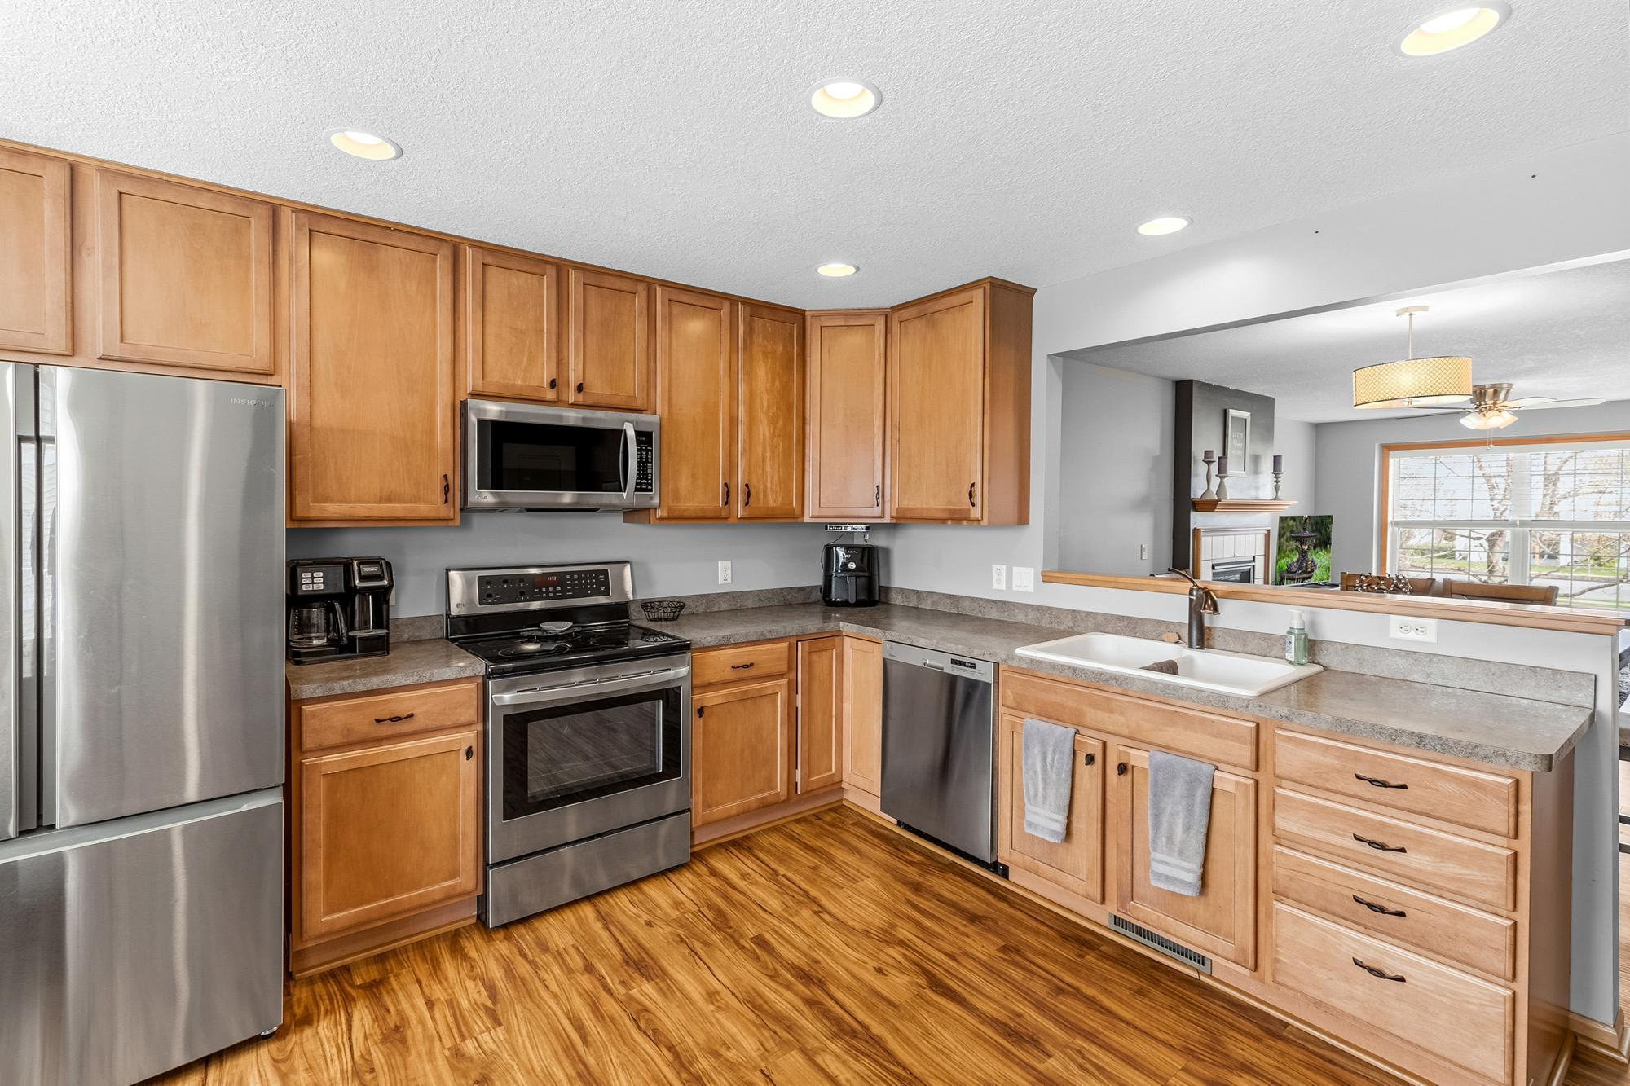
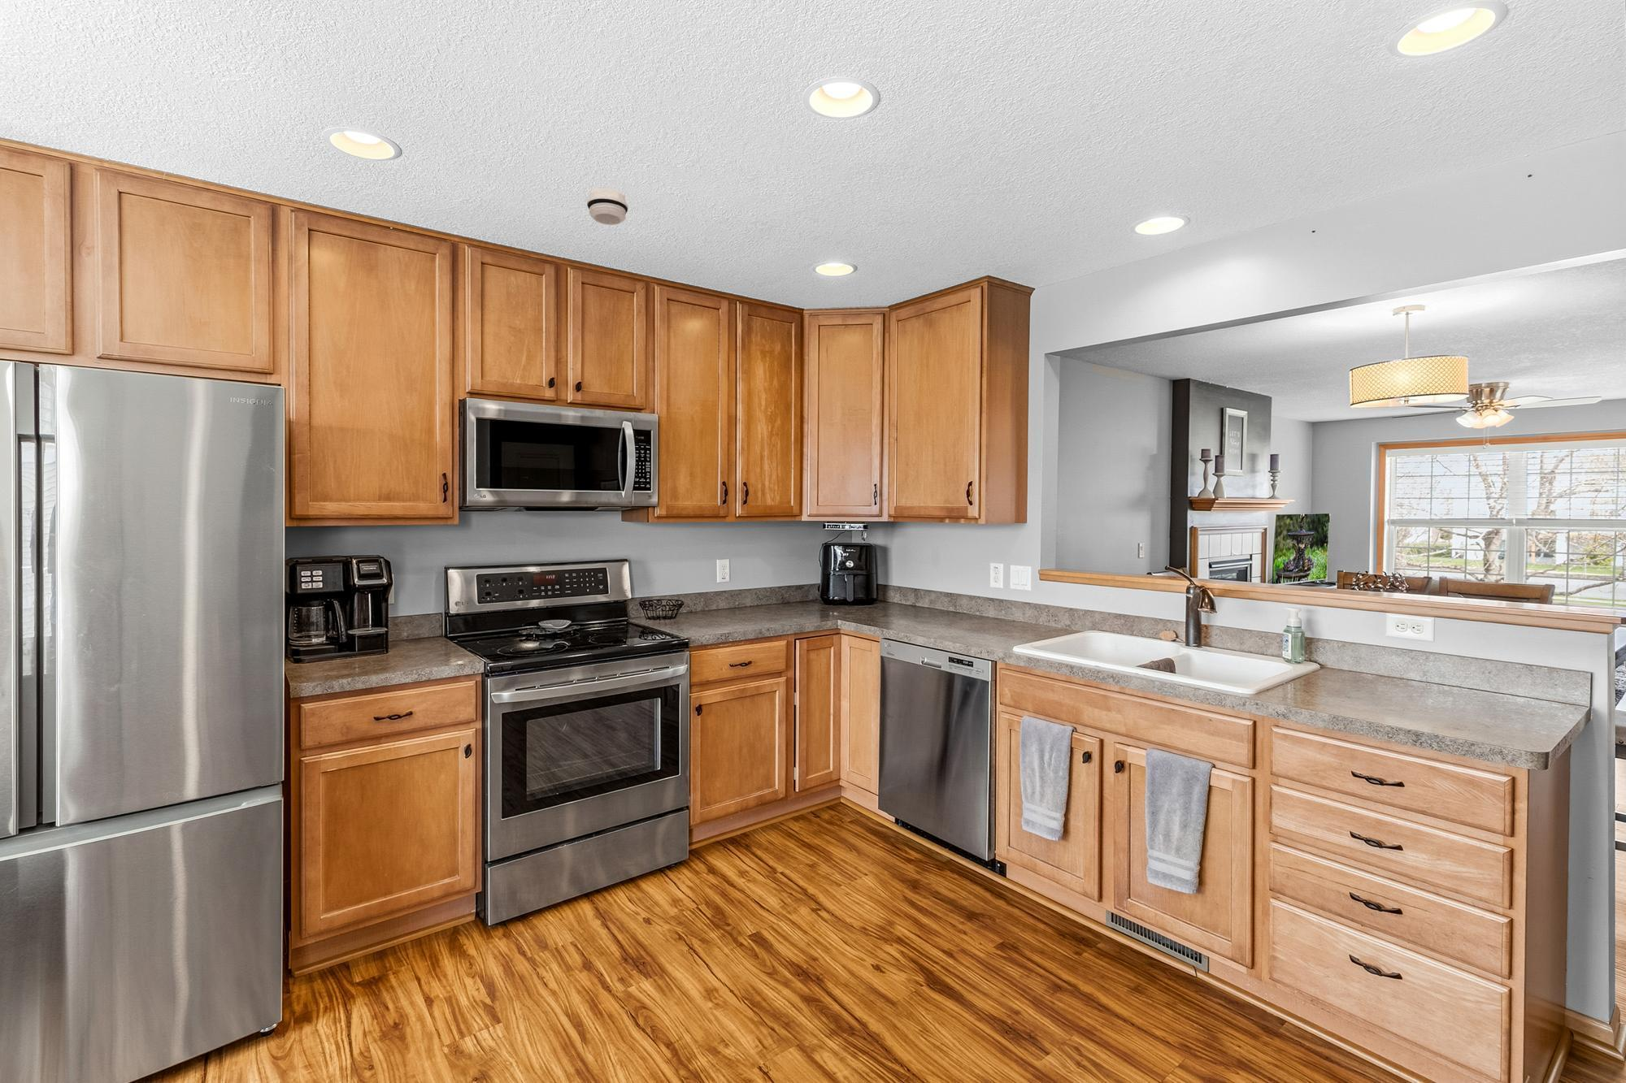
+ smoke detector [586,187,630,226]
